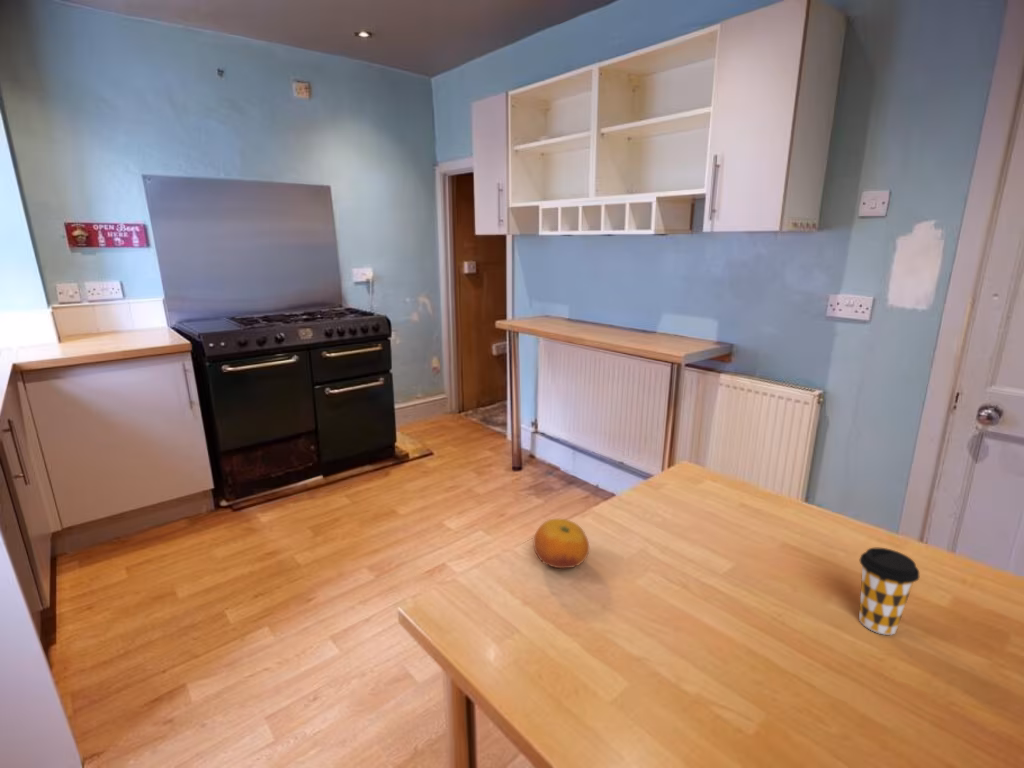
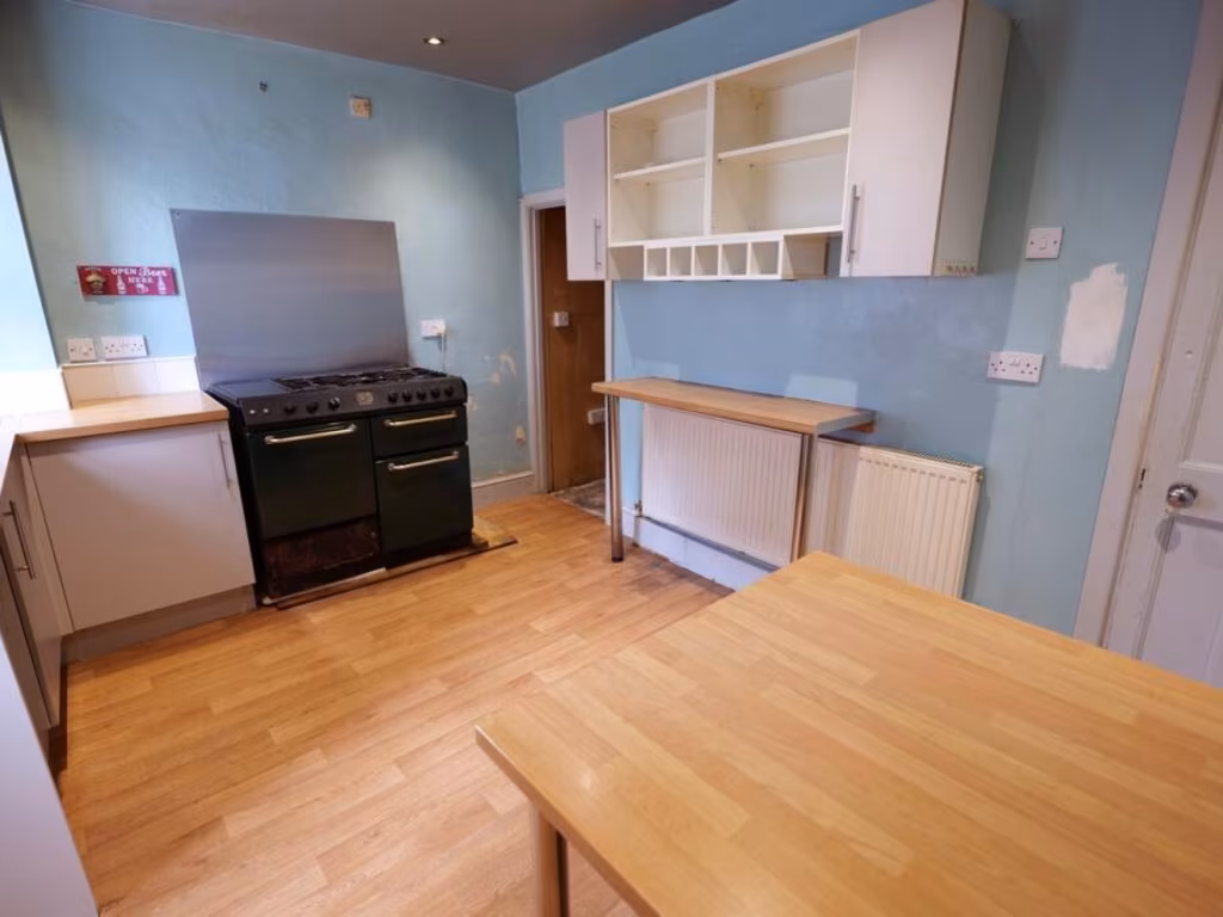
- fruit [533,518,590,569]
- coffee cup [858,547,920,636]
